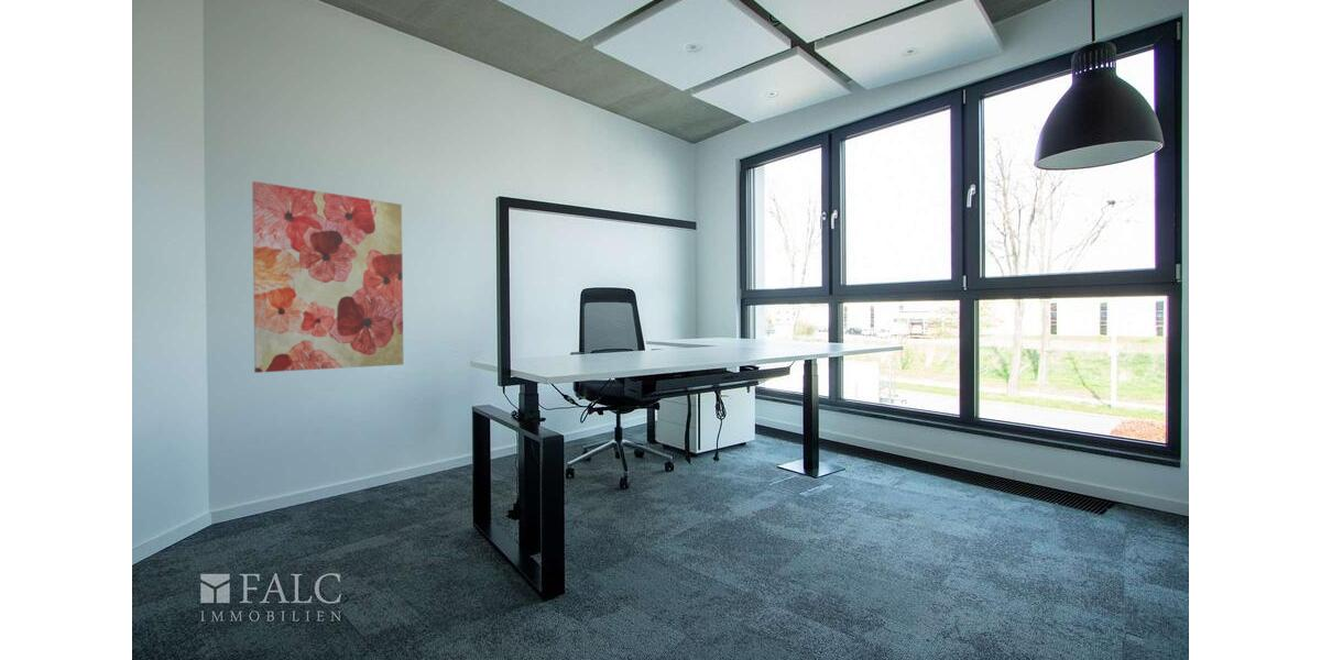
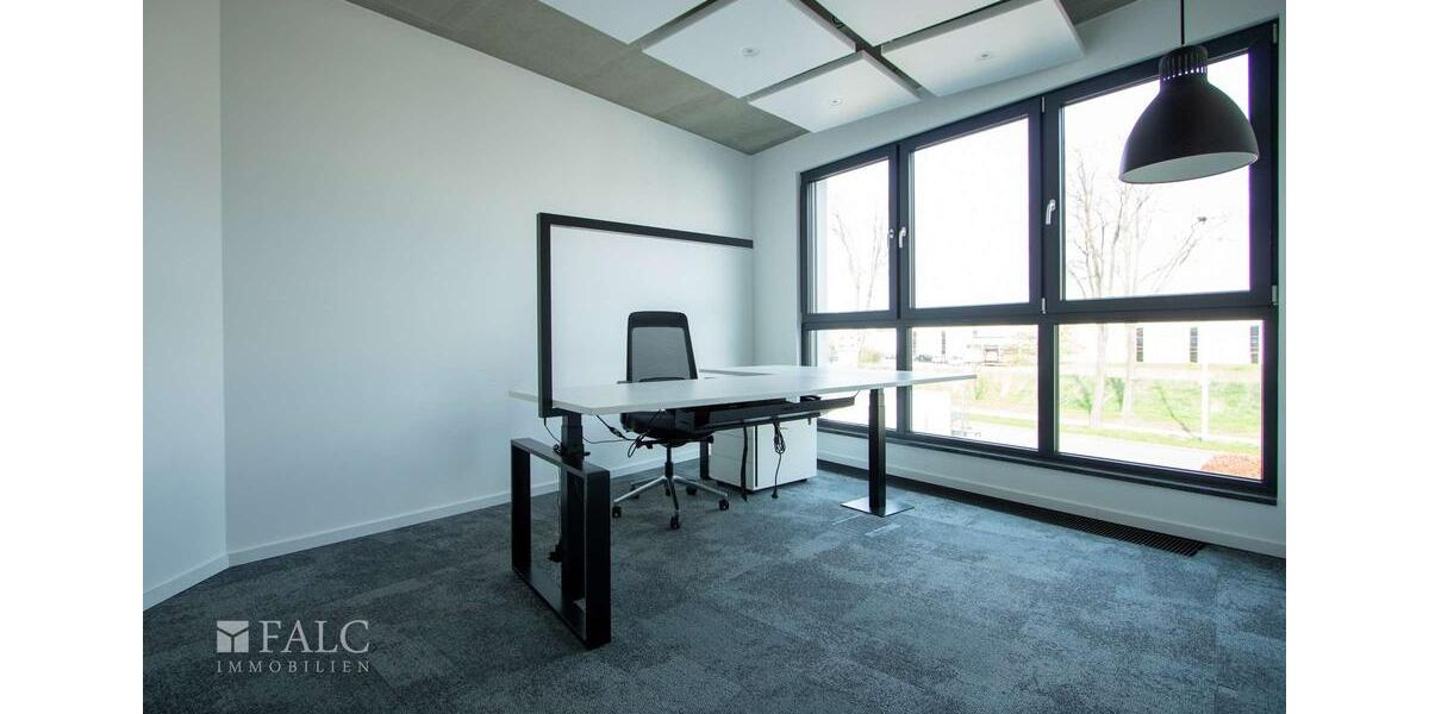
- wall art [251,180,405,374]
